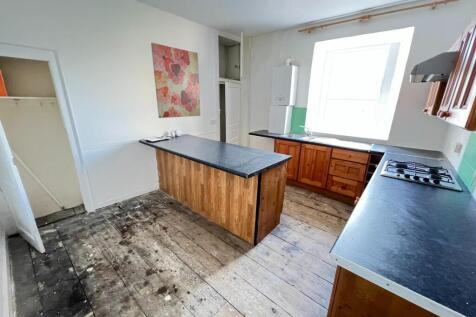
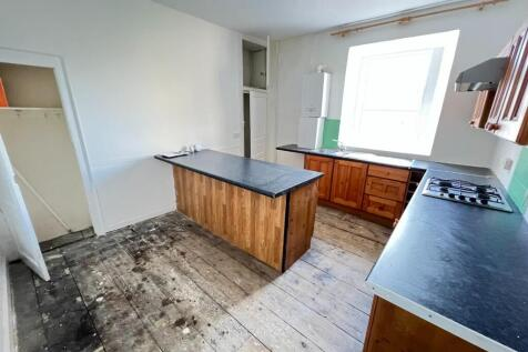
- wall art [150,42,201,119]
